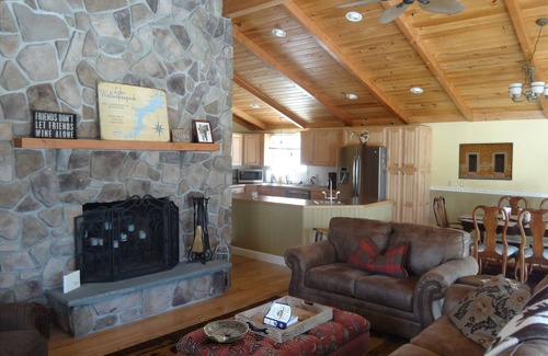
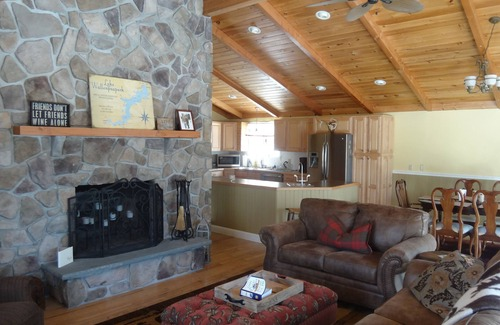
- bowl [203,319,250,344]
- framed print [457,141,514,182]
